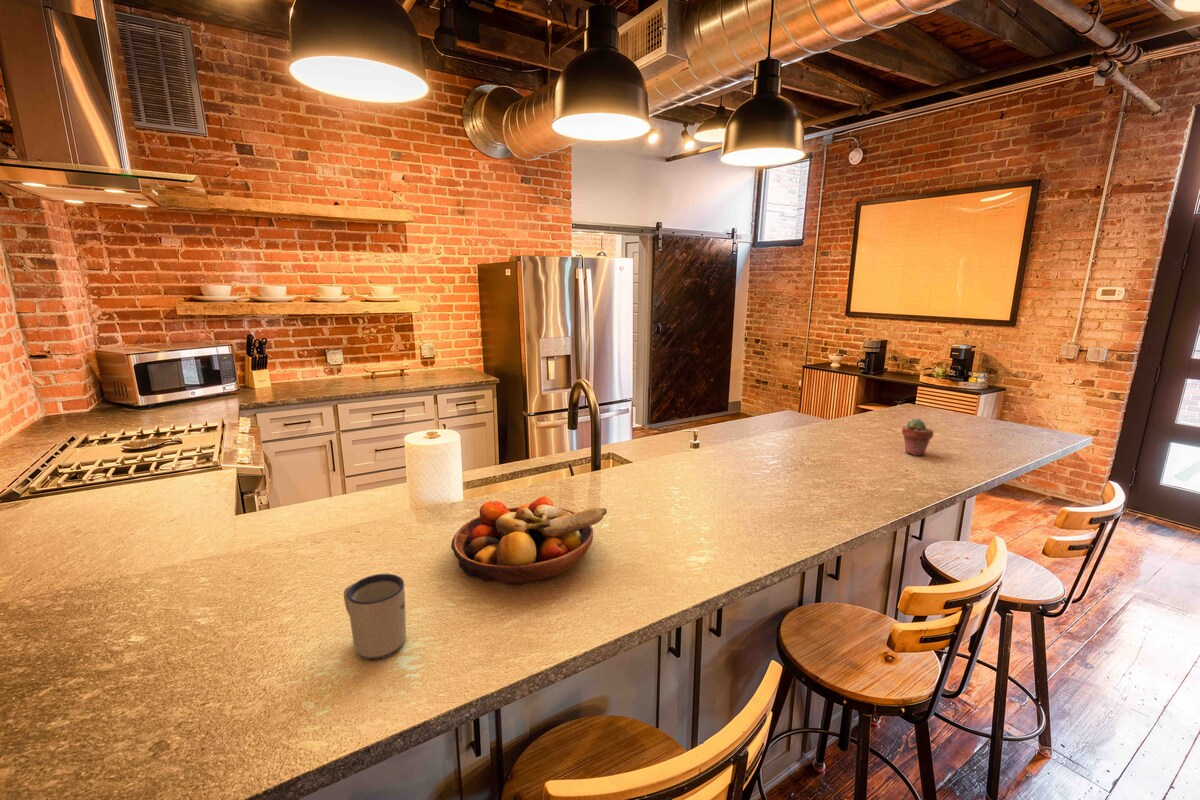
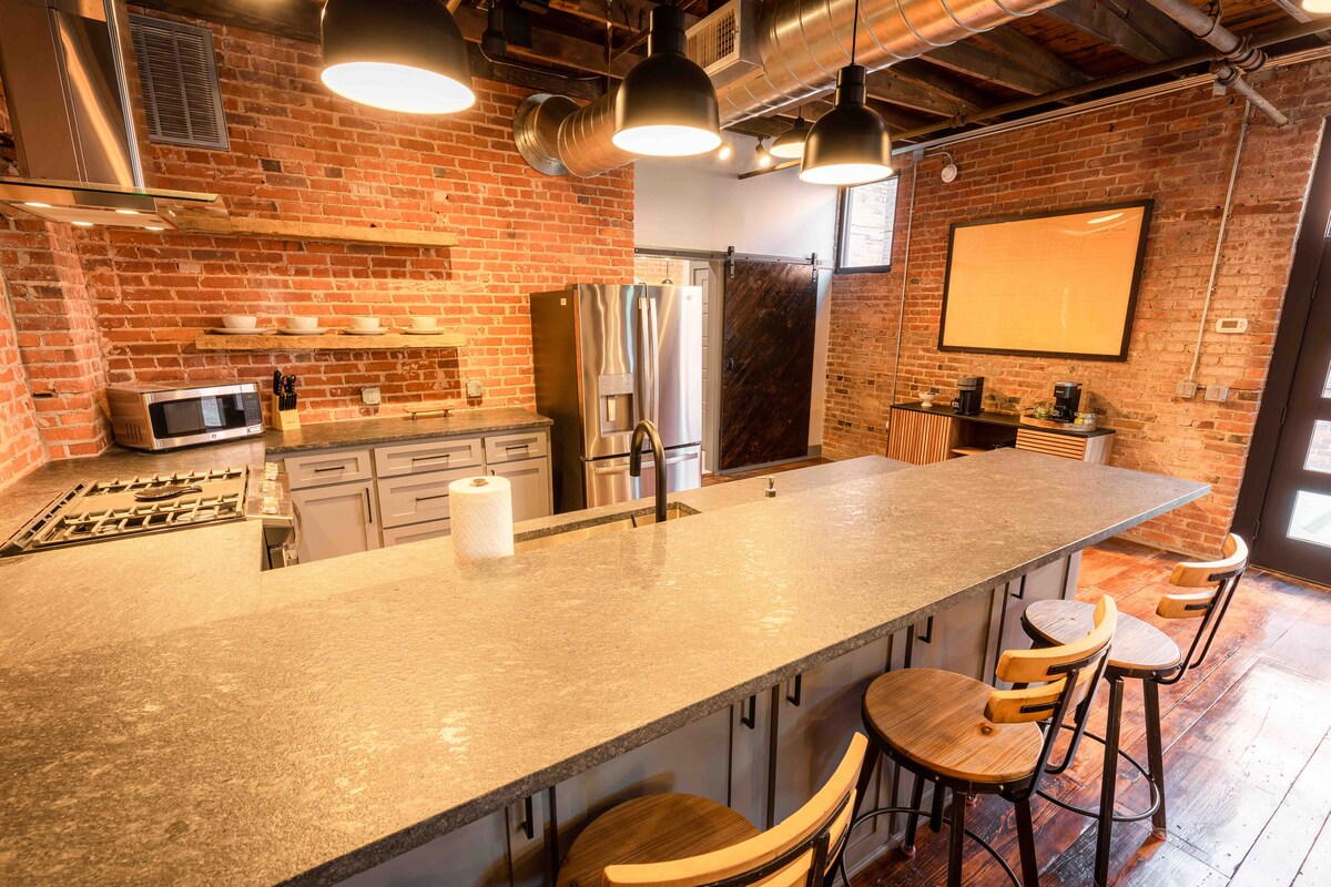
- potted succulent [901,418,935,457]
- fruit bowl [450,495,608,586]
- mug [343,573,407,661]
